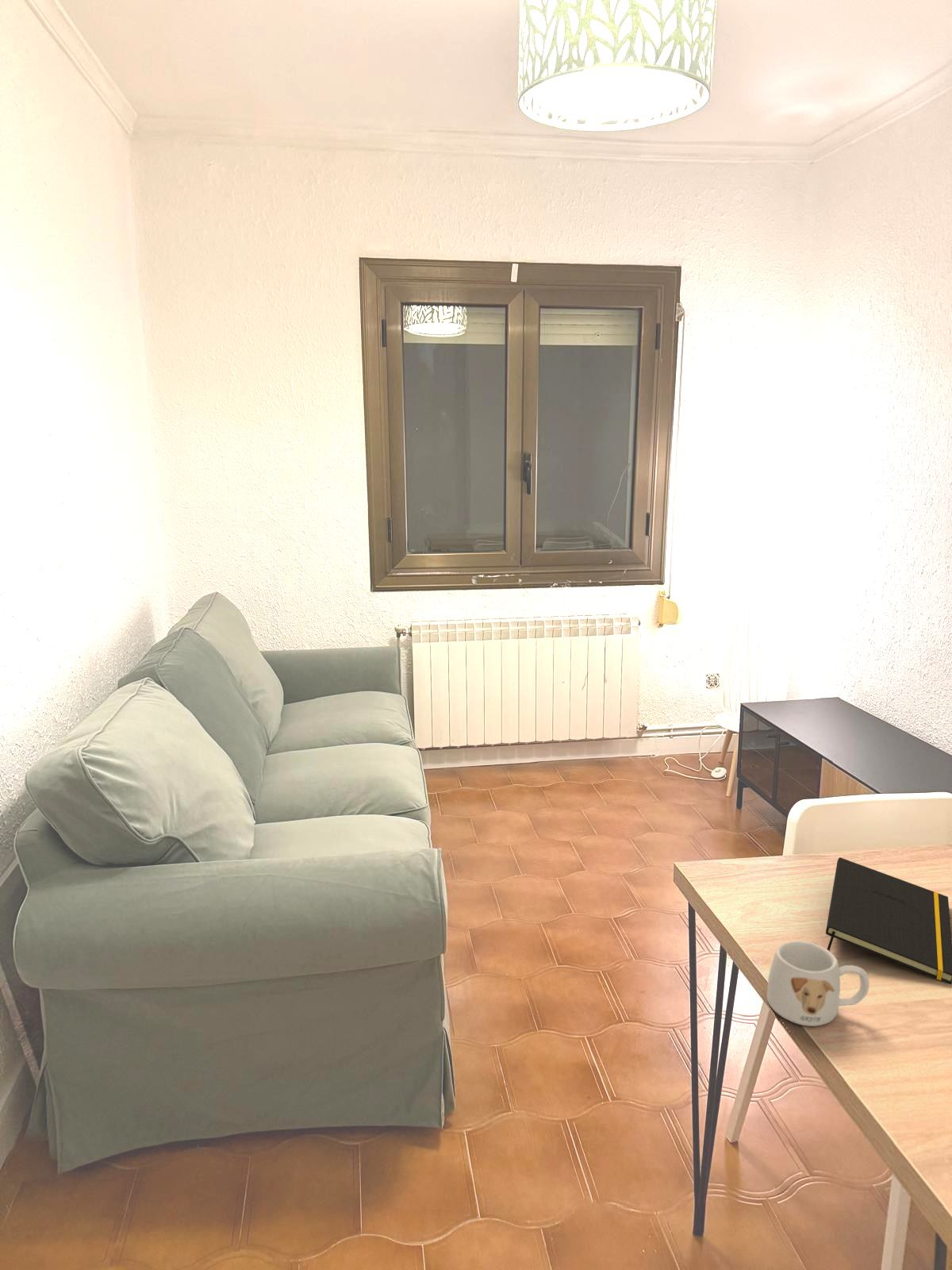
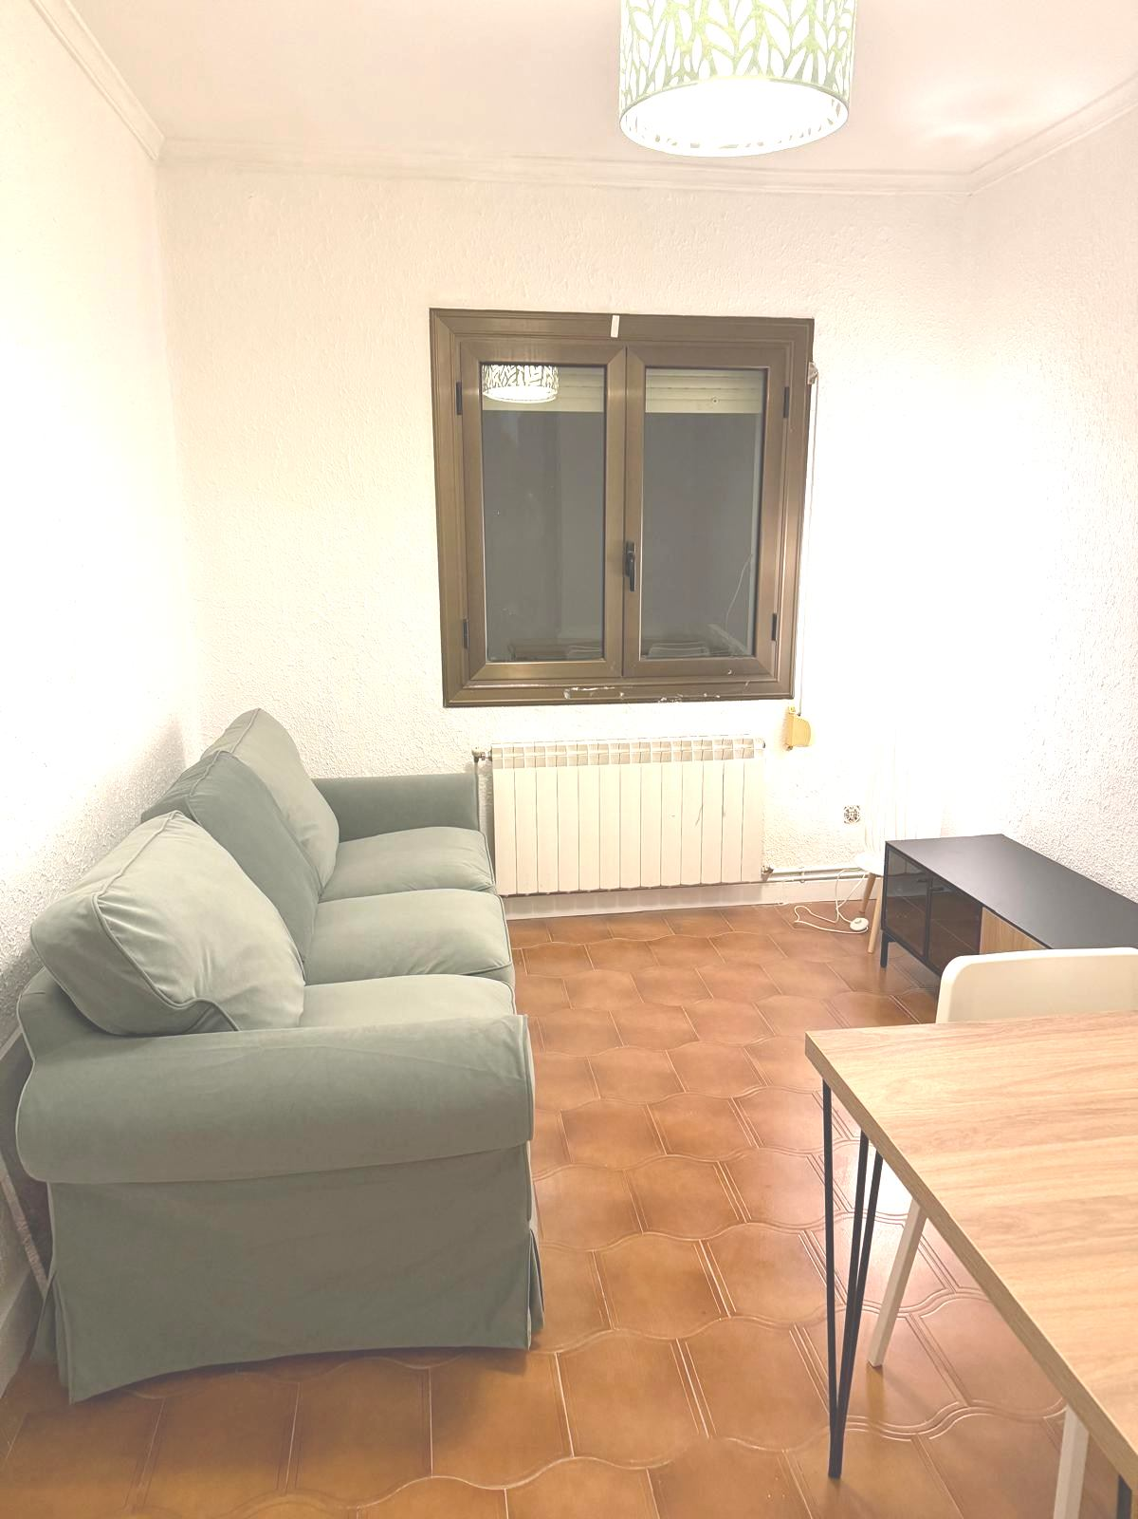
- mug [766,940,870,1027]
- notepad [825,856,952,985]
